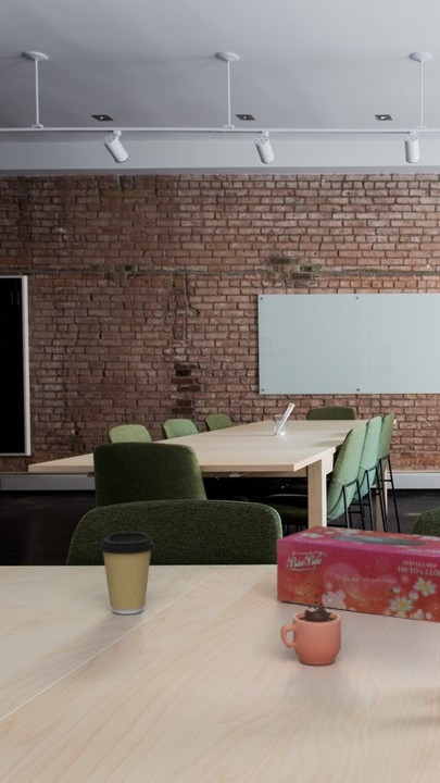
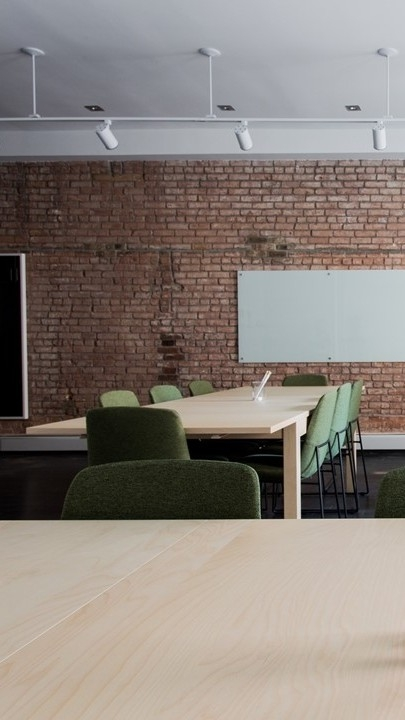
- tissue box [276,525,440,624]
- cocoa [279,571,342,667]
- coffee cup [98,531,156,616]
